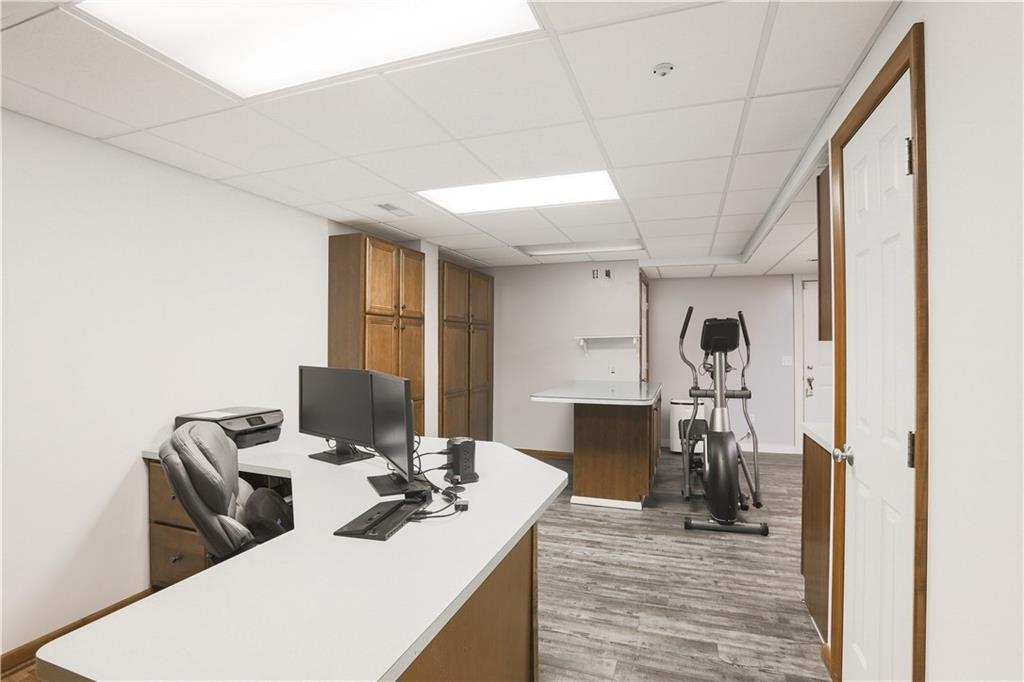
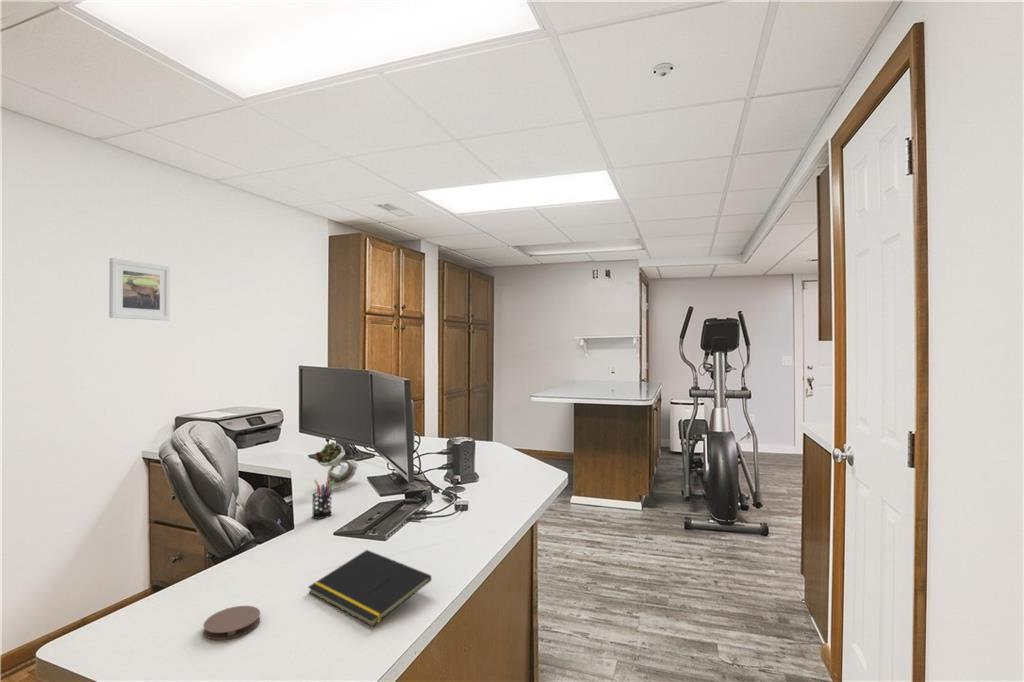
+ pen holder [311,479,334,520]
+ succulent plant [314,441,360,490]
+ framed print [108,257,171,321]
+ notepad [307,549,432,627]
+ coaster [202,605,261,641]
